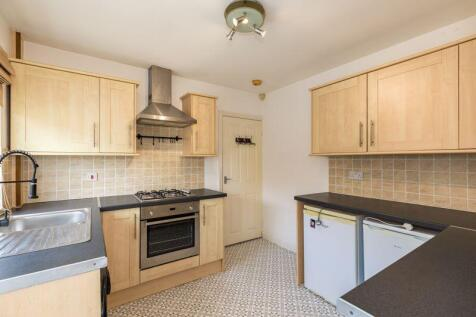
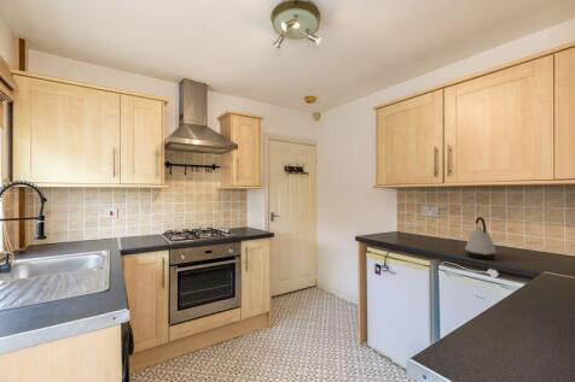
+ kettle [464,216,498,260]
